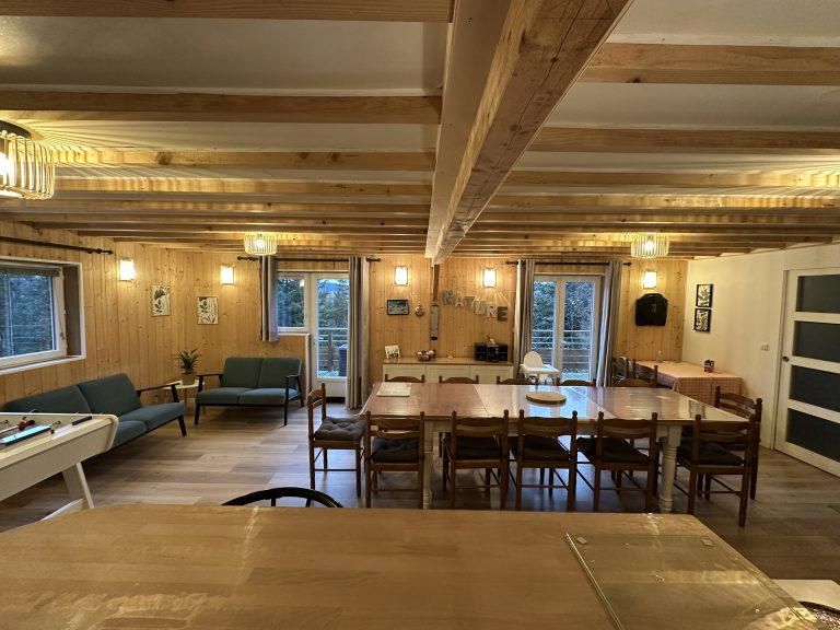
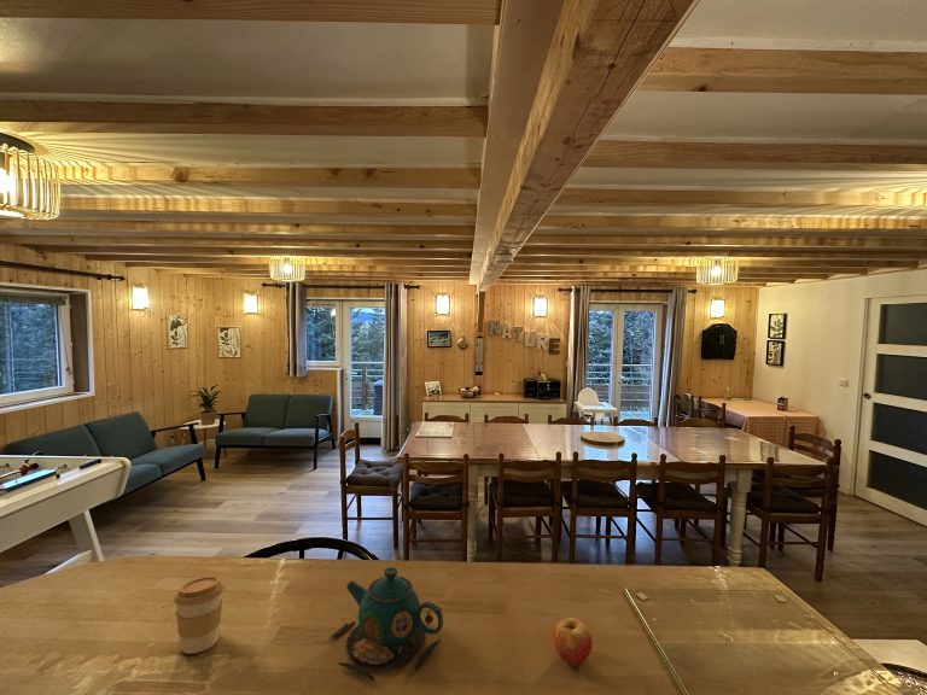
+ teapot [328,566,444,682]
+ fruit [552,617,594,667]
+ coffee cup [173,576,226,655]
